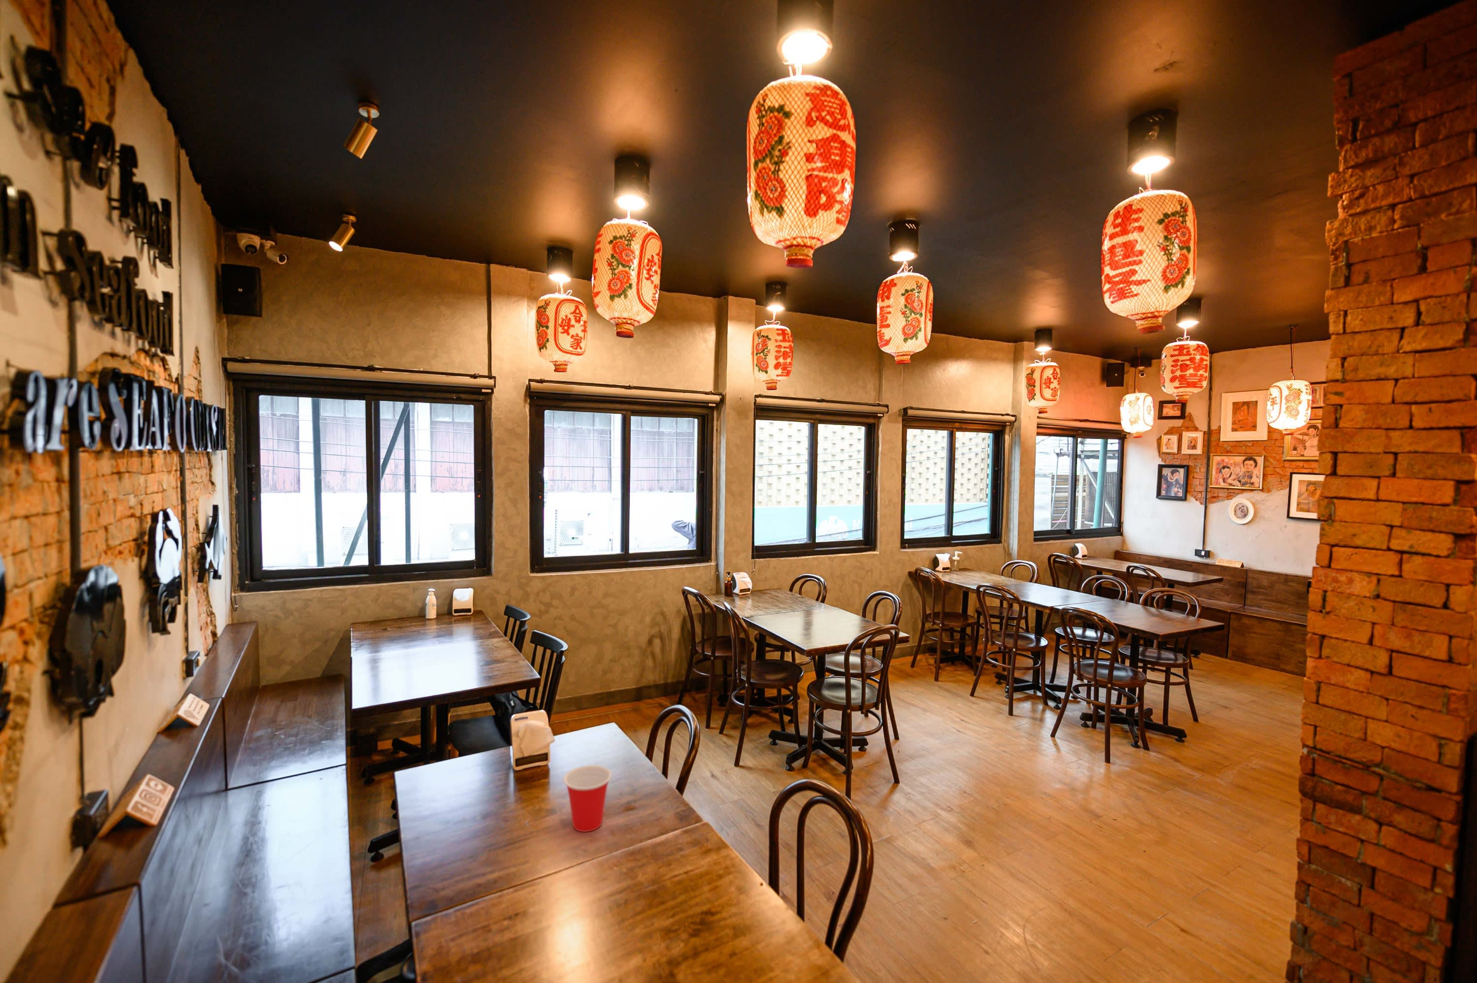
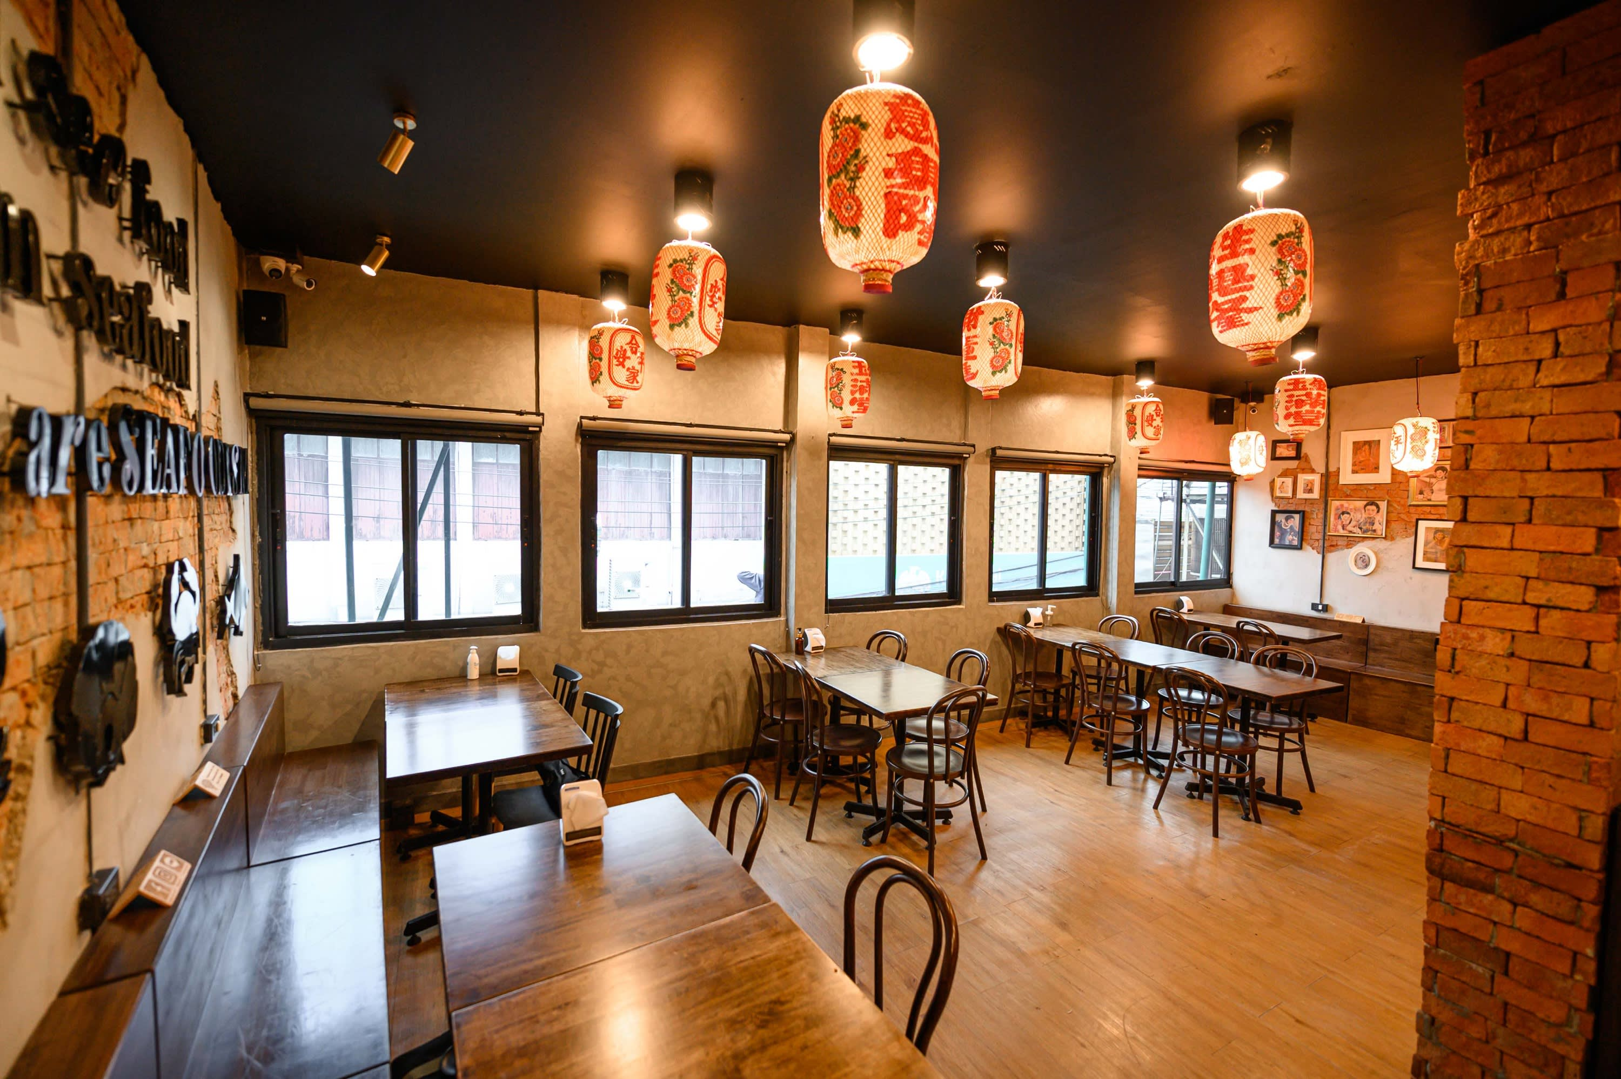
- cup [563,765,612,833]
